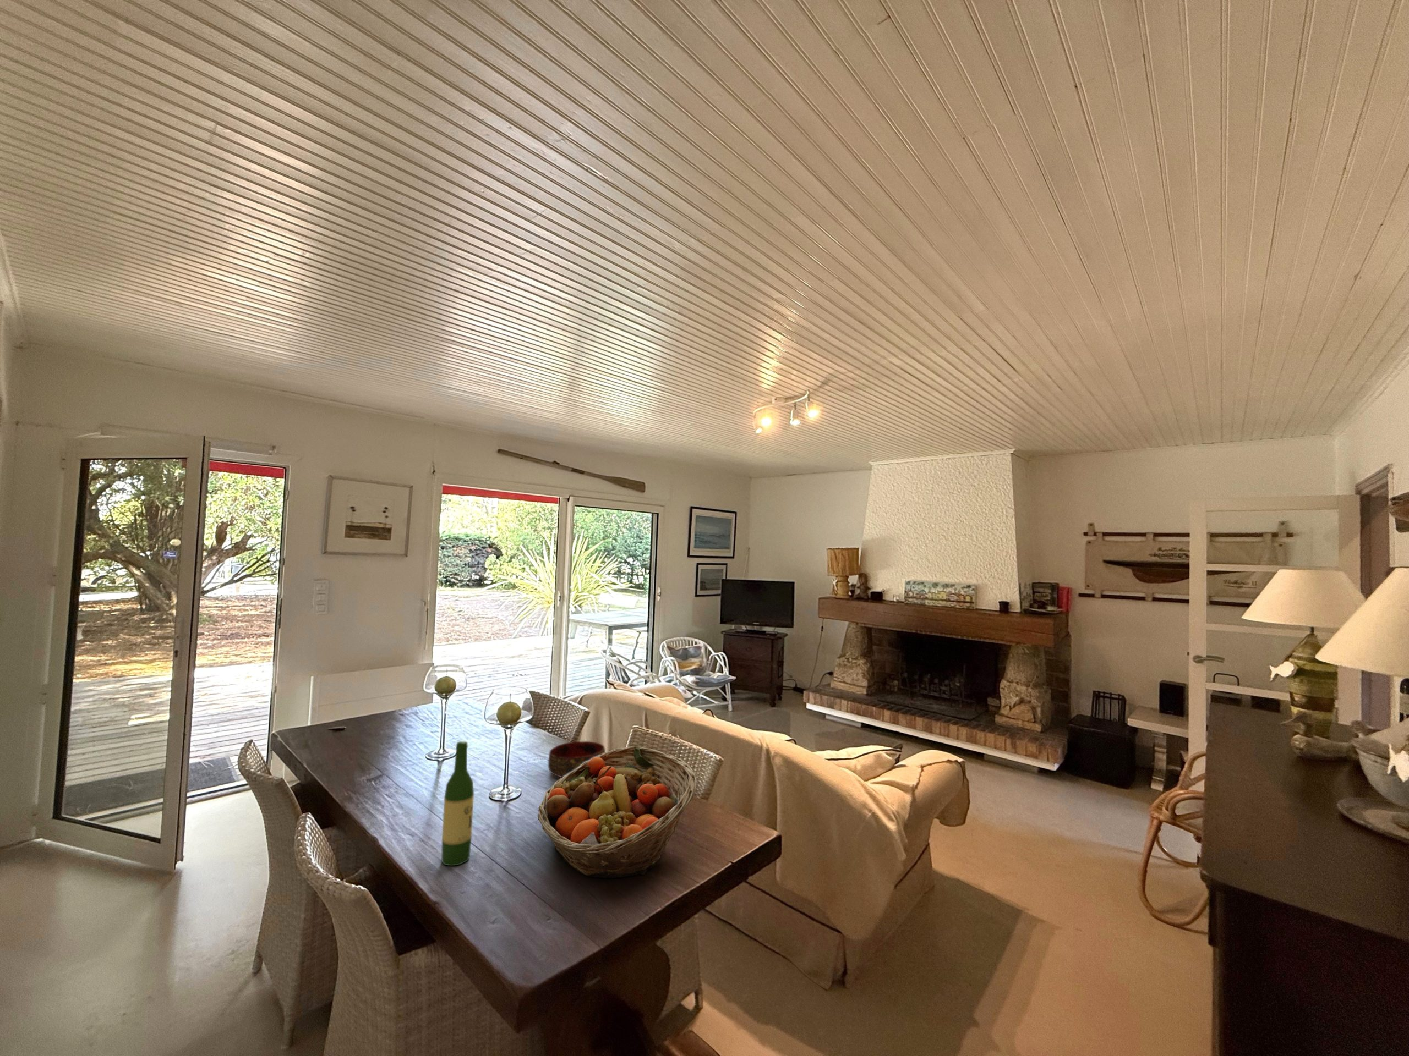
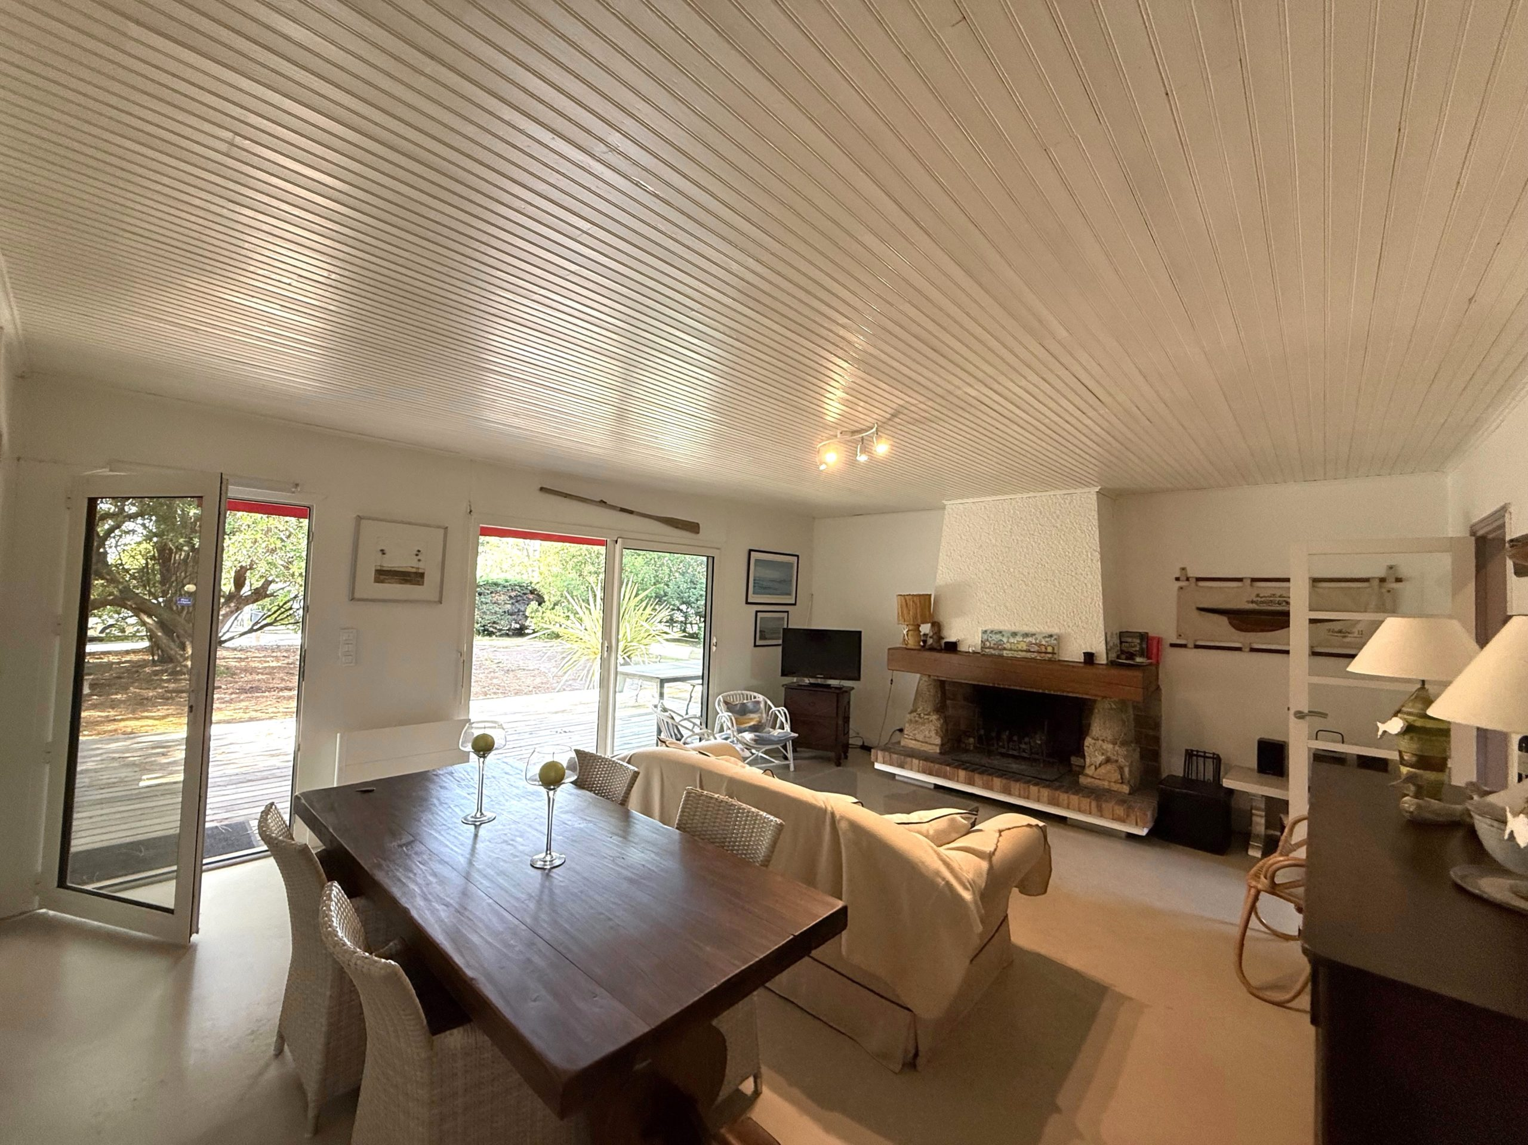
- fruit basket [537,745,698,879]
- bowl [548,741,606,778]
- wine bottle [440,740,475,866]
